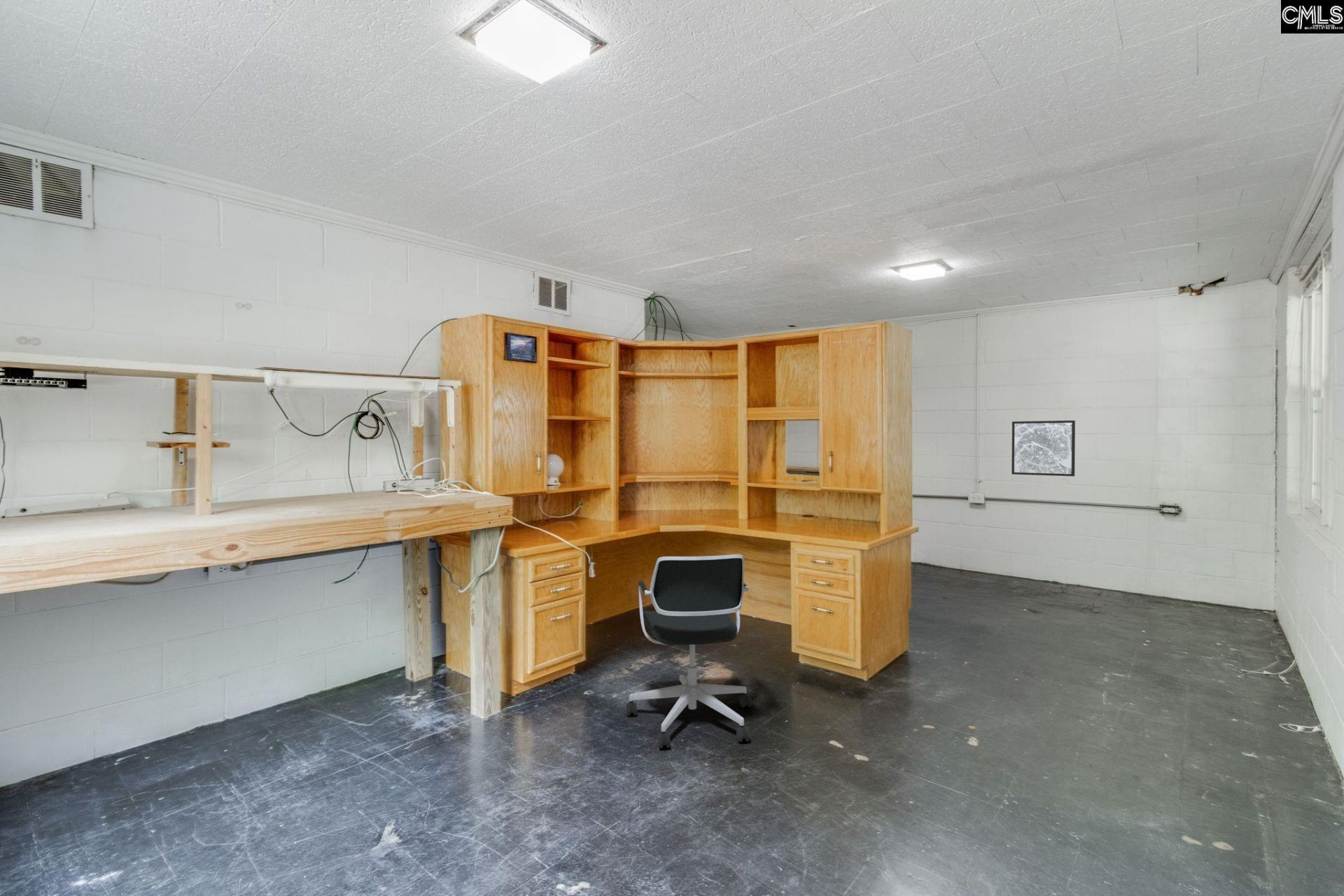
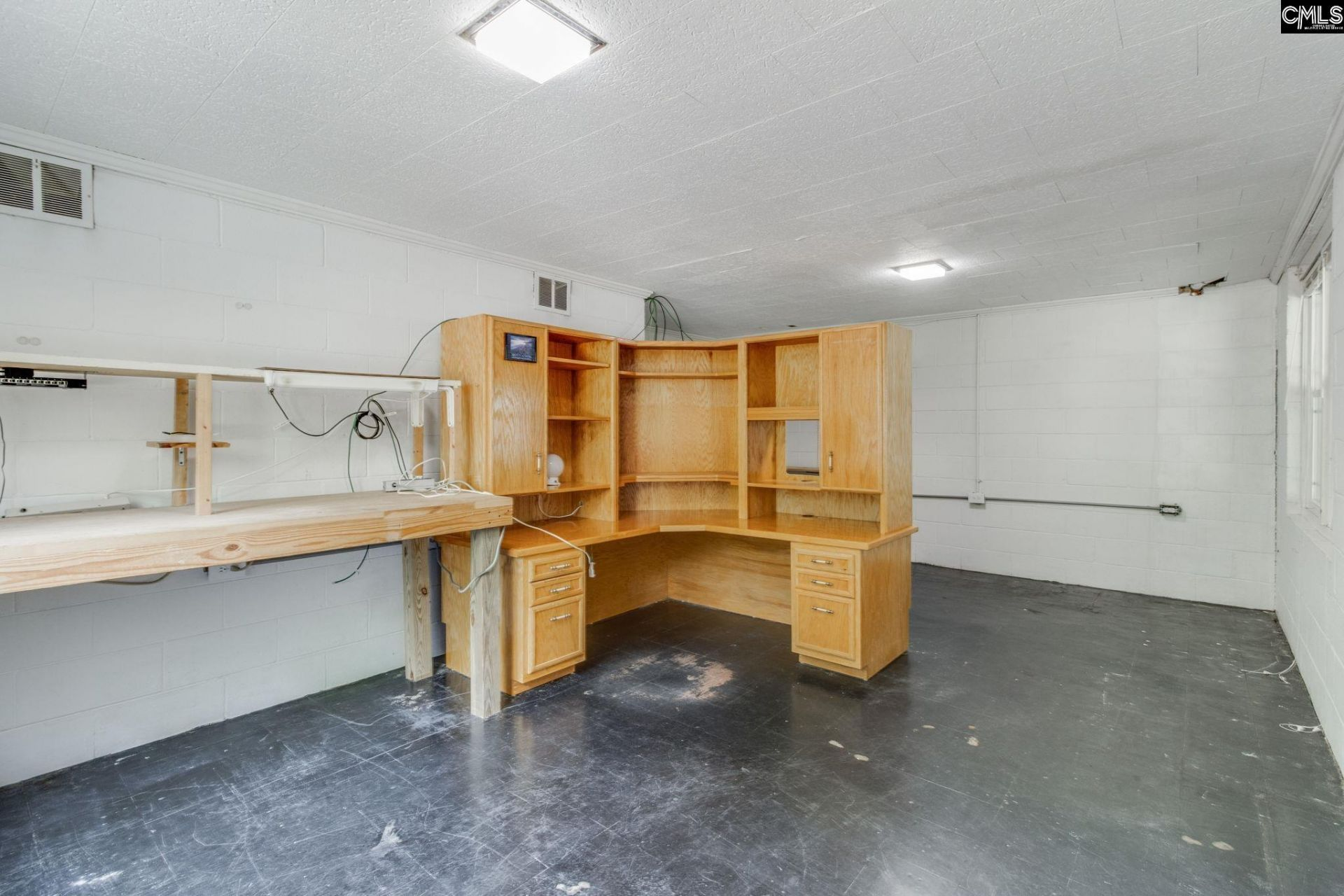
- office chair [626,554,752,749]
- wall art [1011,420,1076,477]
